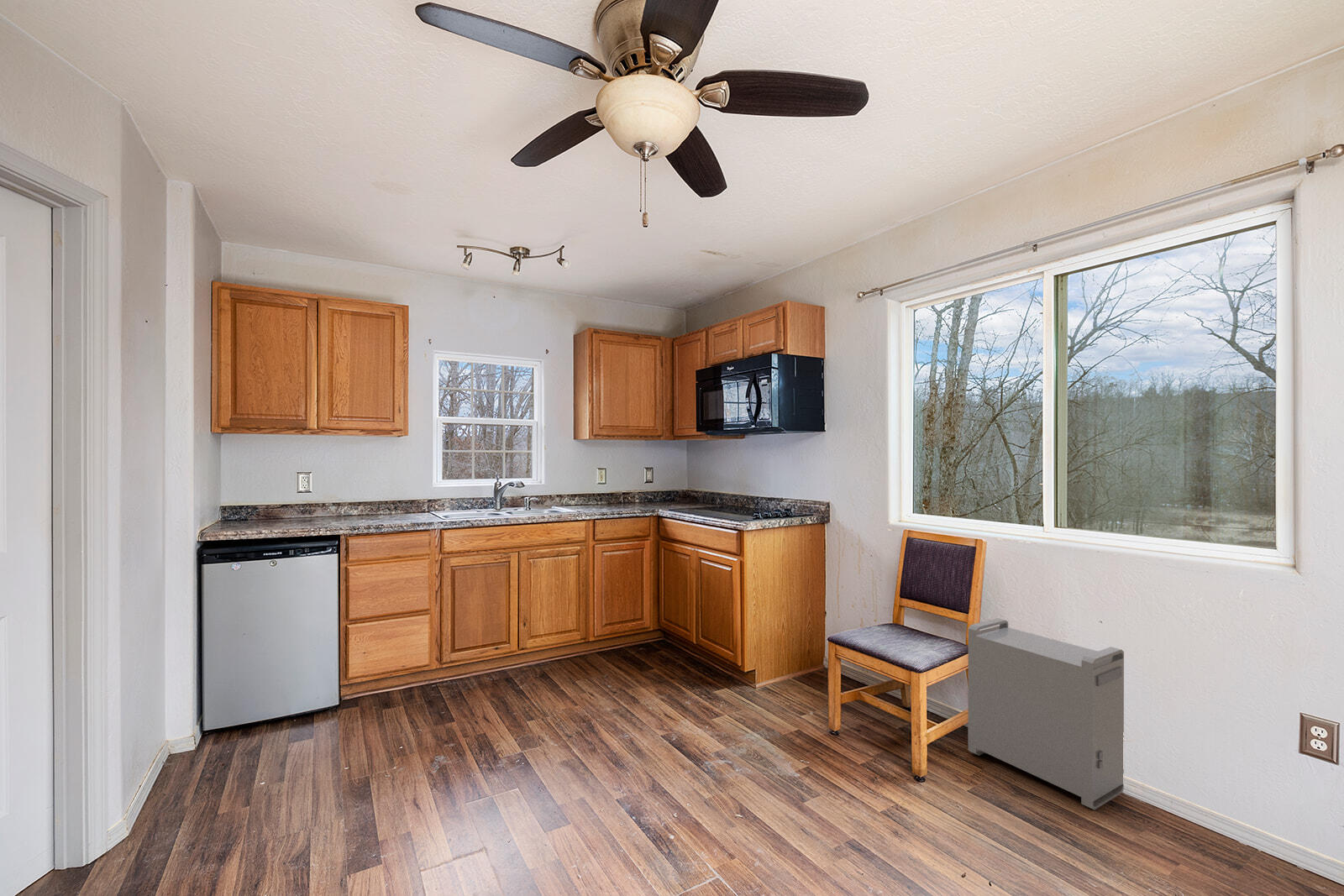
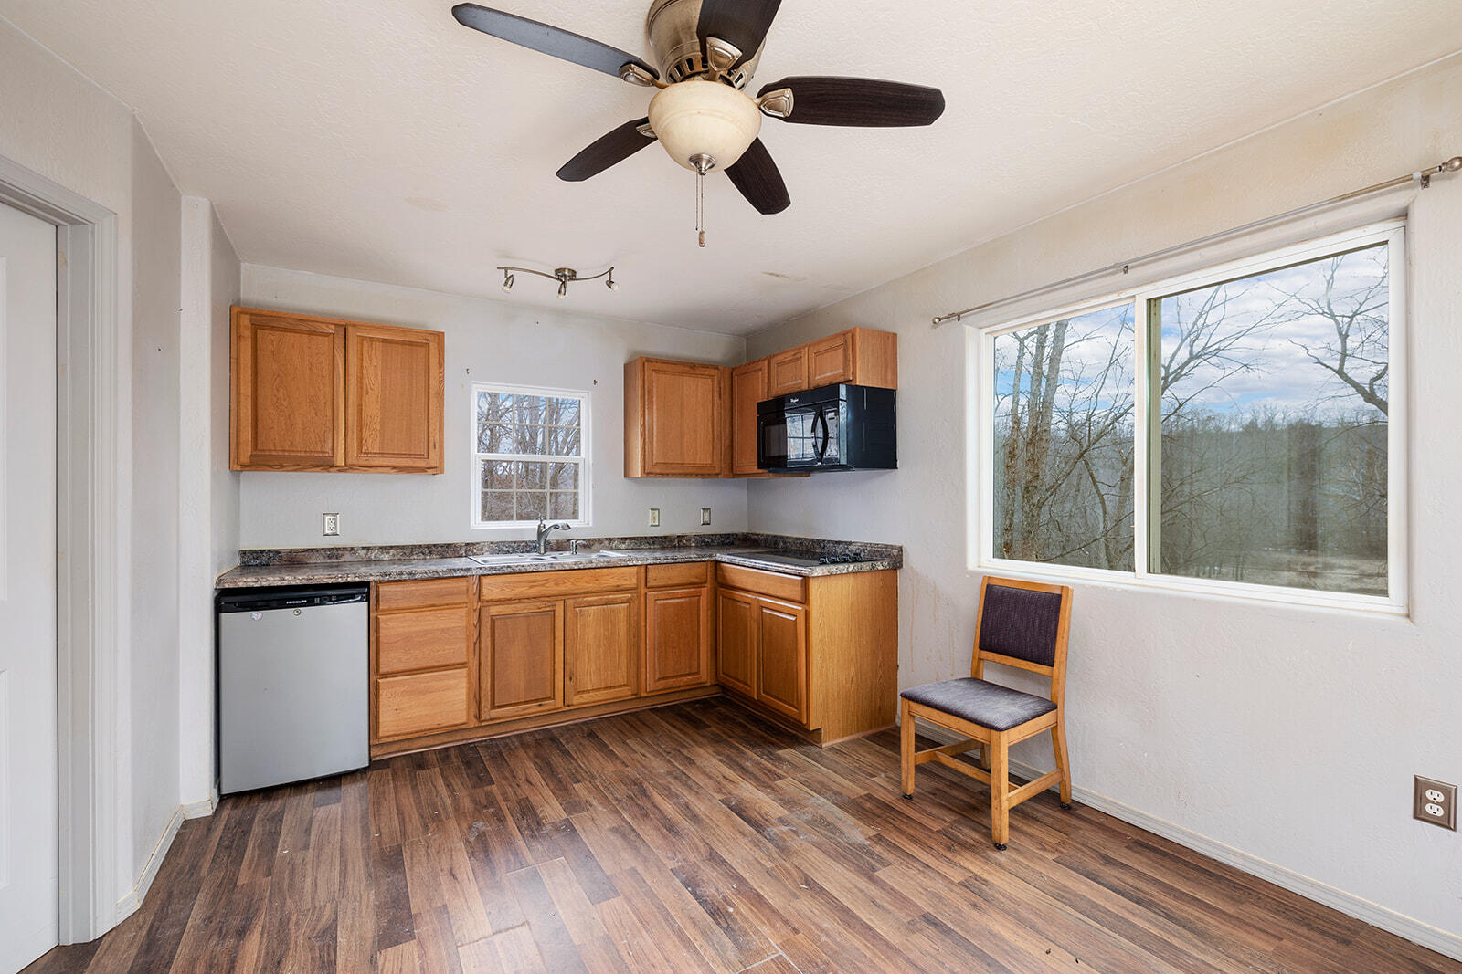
- storage bin [967,617,1125,811]
